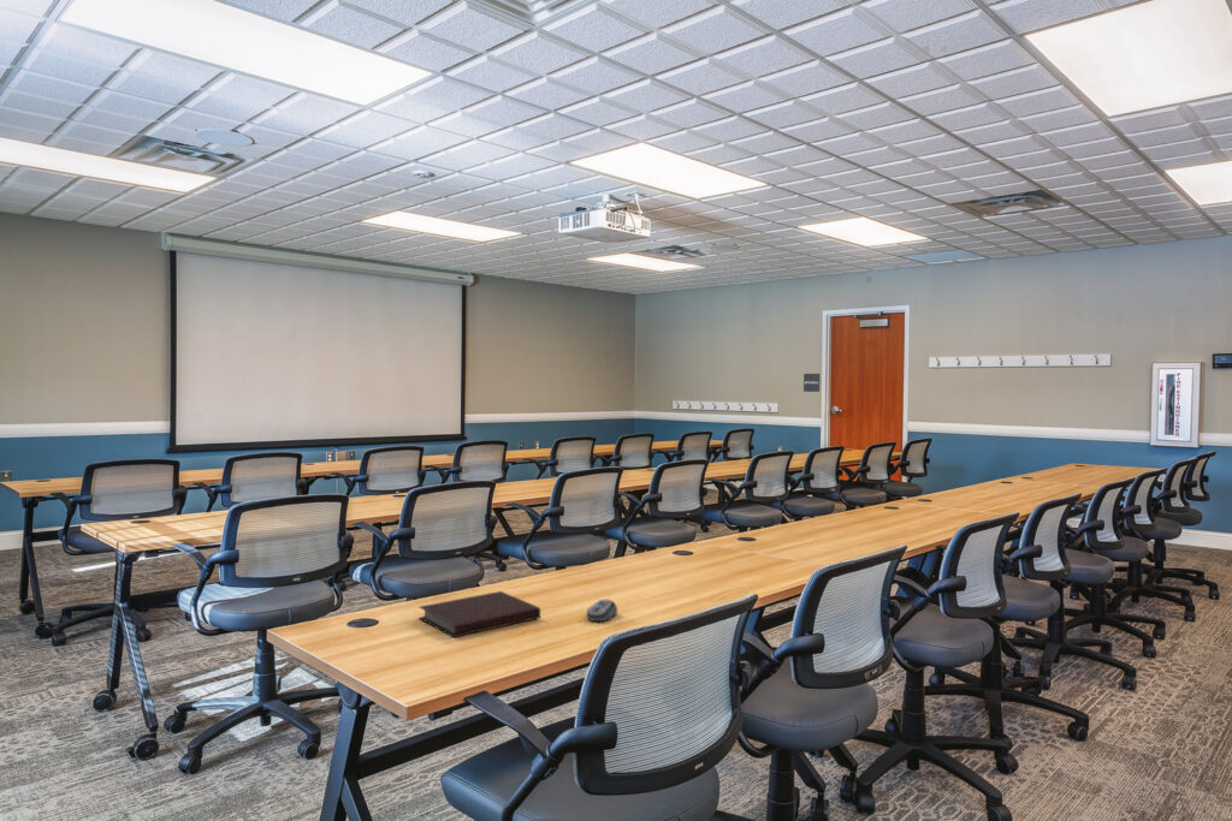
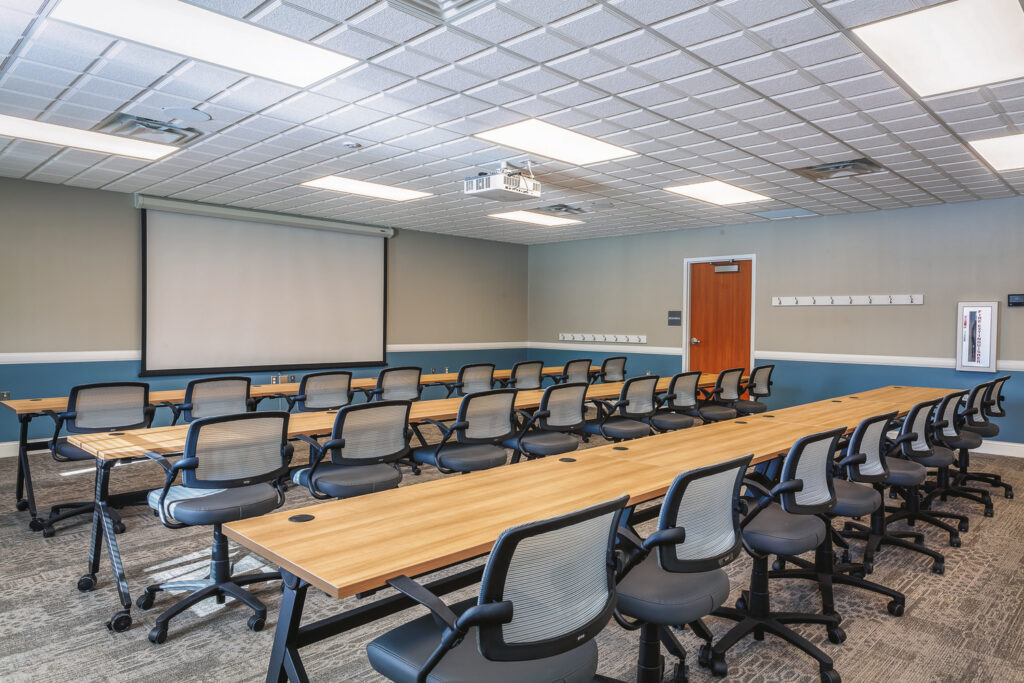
- notebook [419,590,541,638]
- computer mouse [586,597,618,623]
